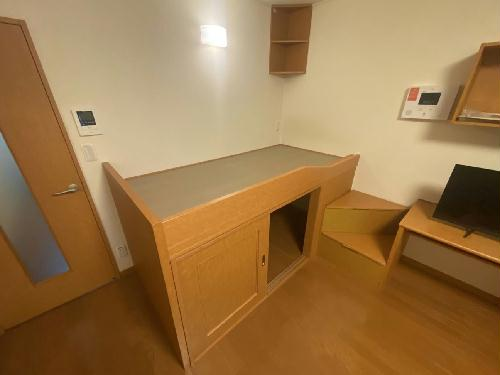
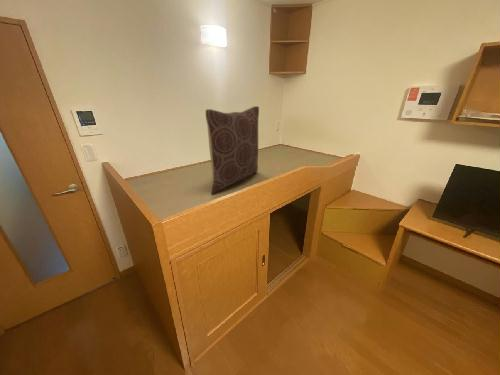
+ pillow [205,105,260,195]
